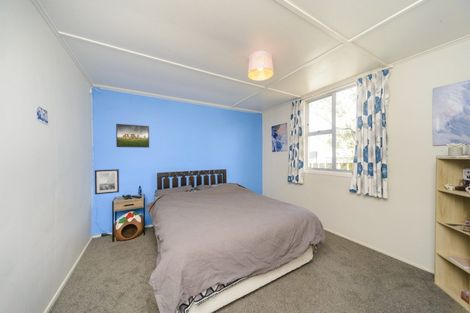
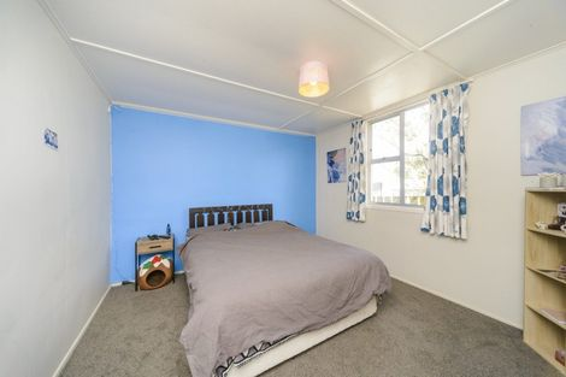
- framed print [115,123,150,149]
- wall art [94,168,120,196]
